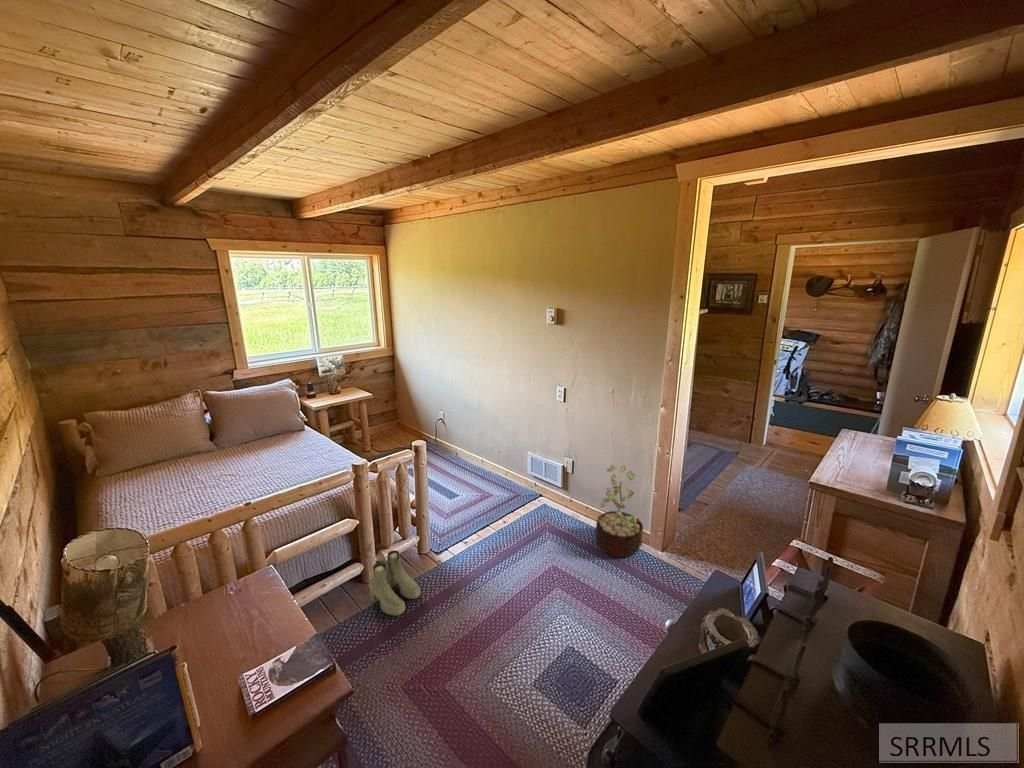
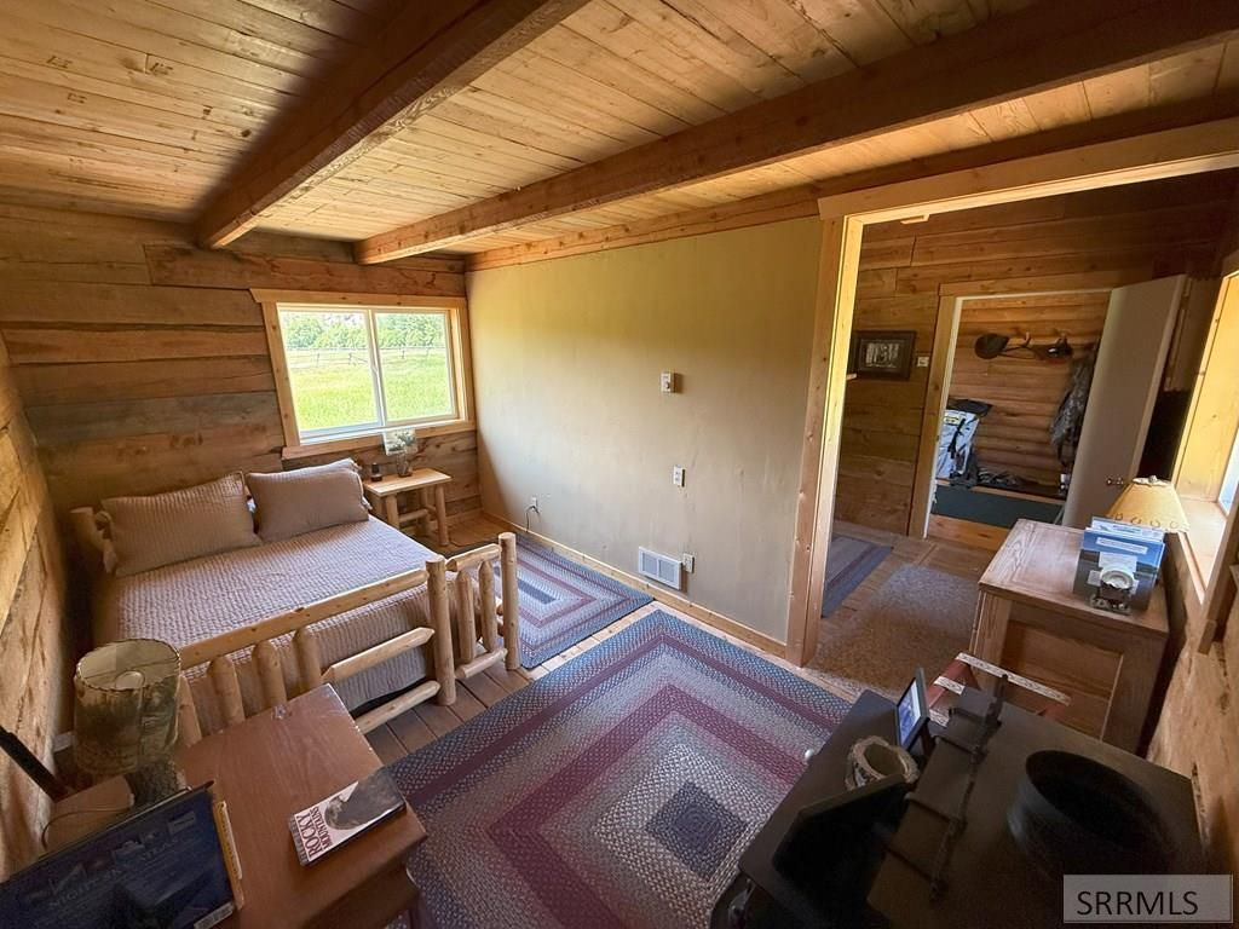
- decorative plant [594,464,644,558]
- boots [368,549,421,617]
